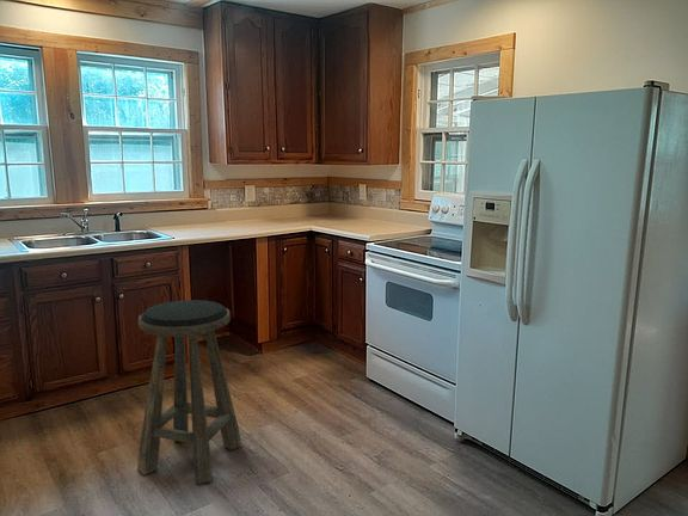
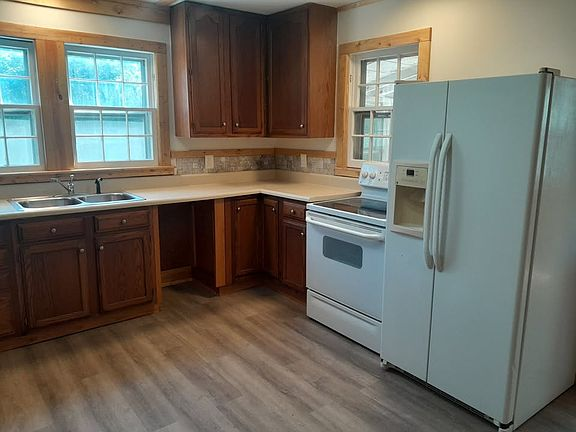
- stool [136,299,242,485]
